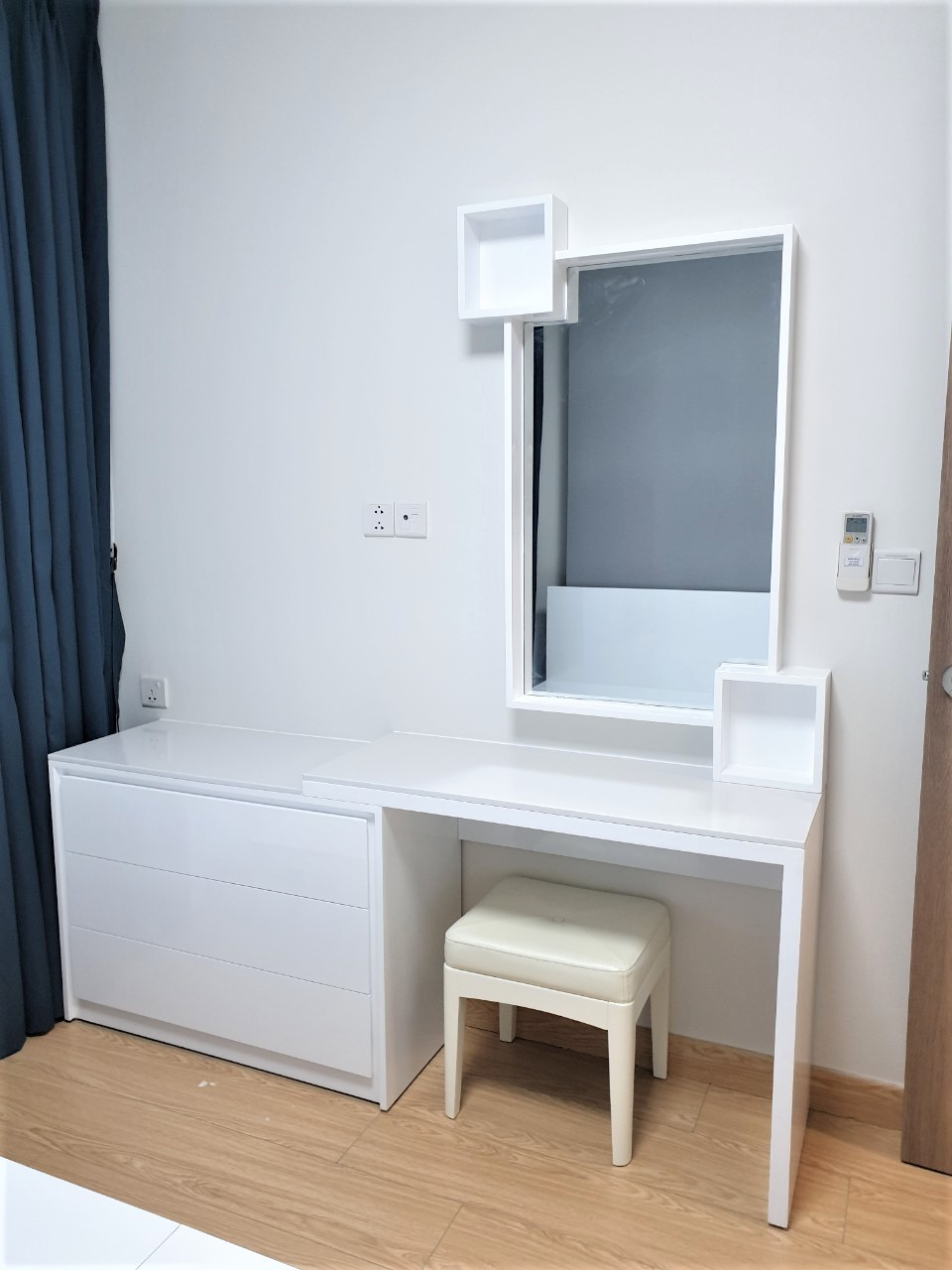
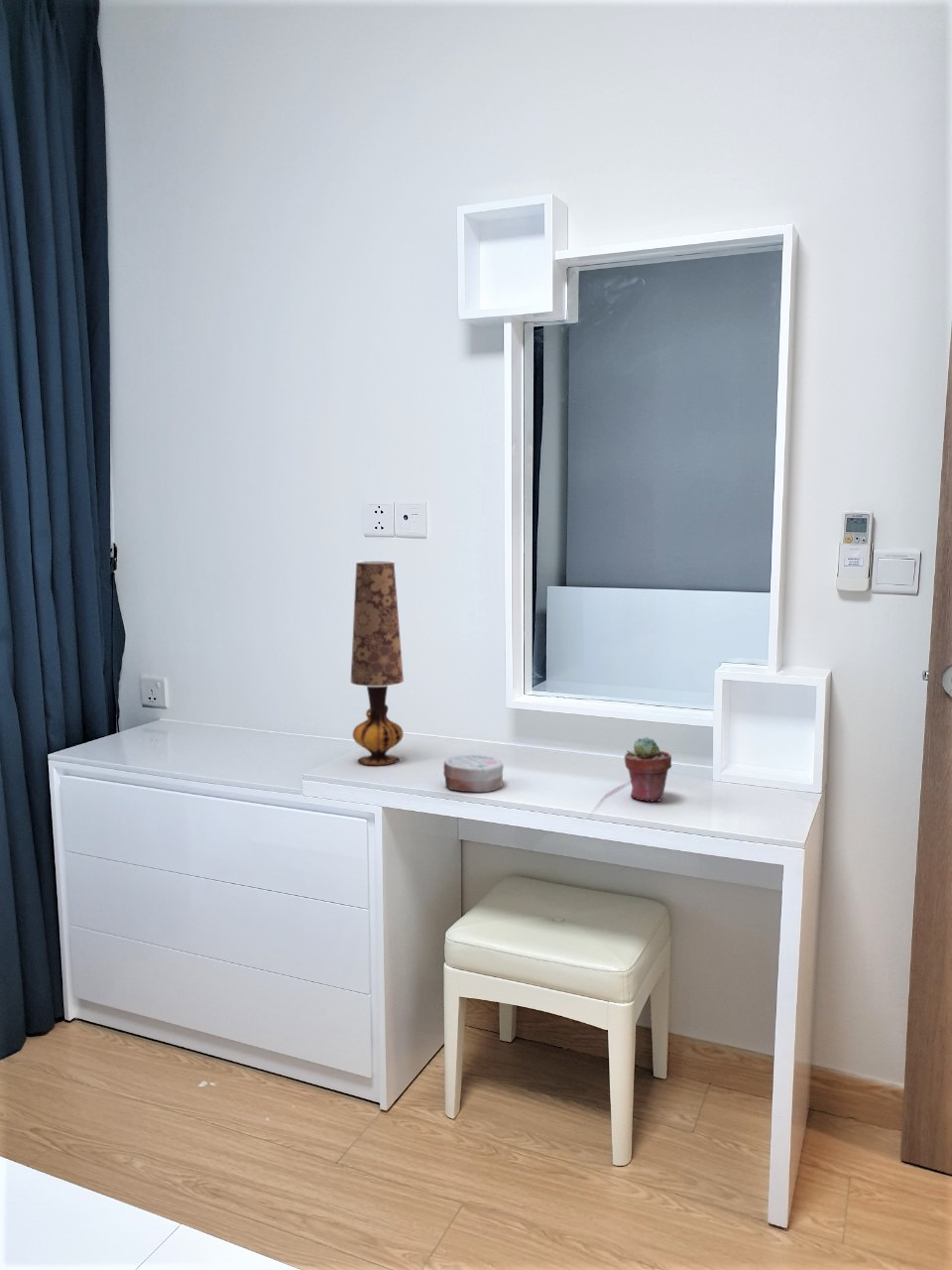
+ cosmetic container [442,754,504,793]
+ potted succulent [624,736,672,803]
+ table lamp [350,560,405,766]
